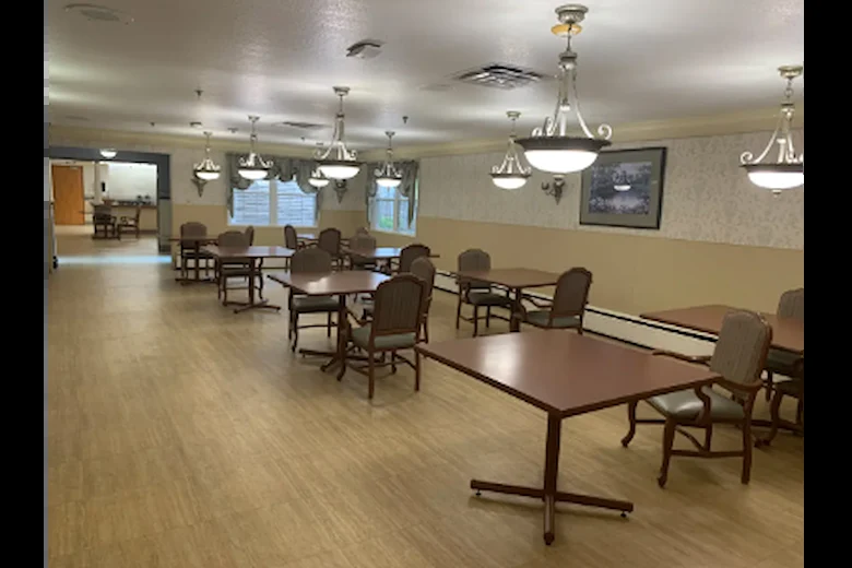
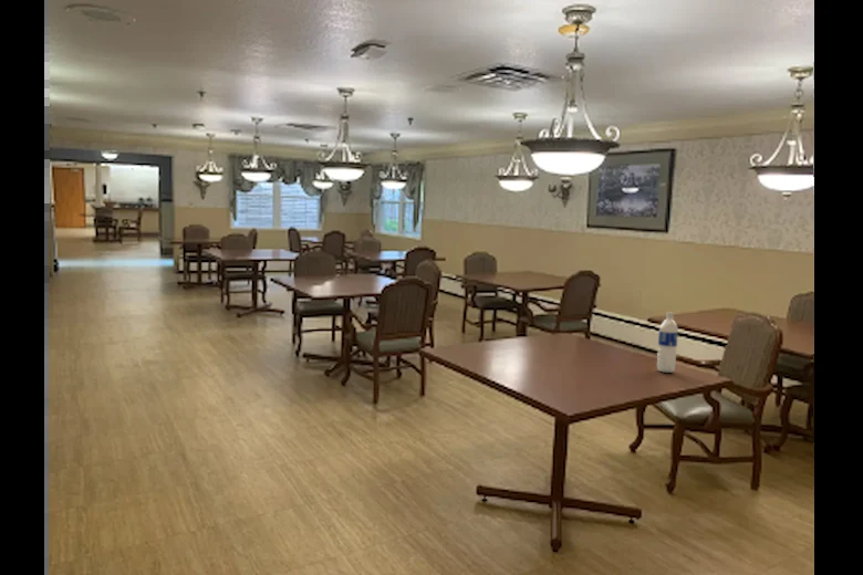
+ water bottle [656,311,679,374]
